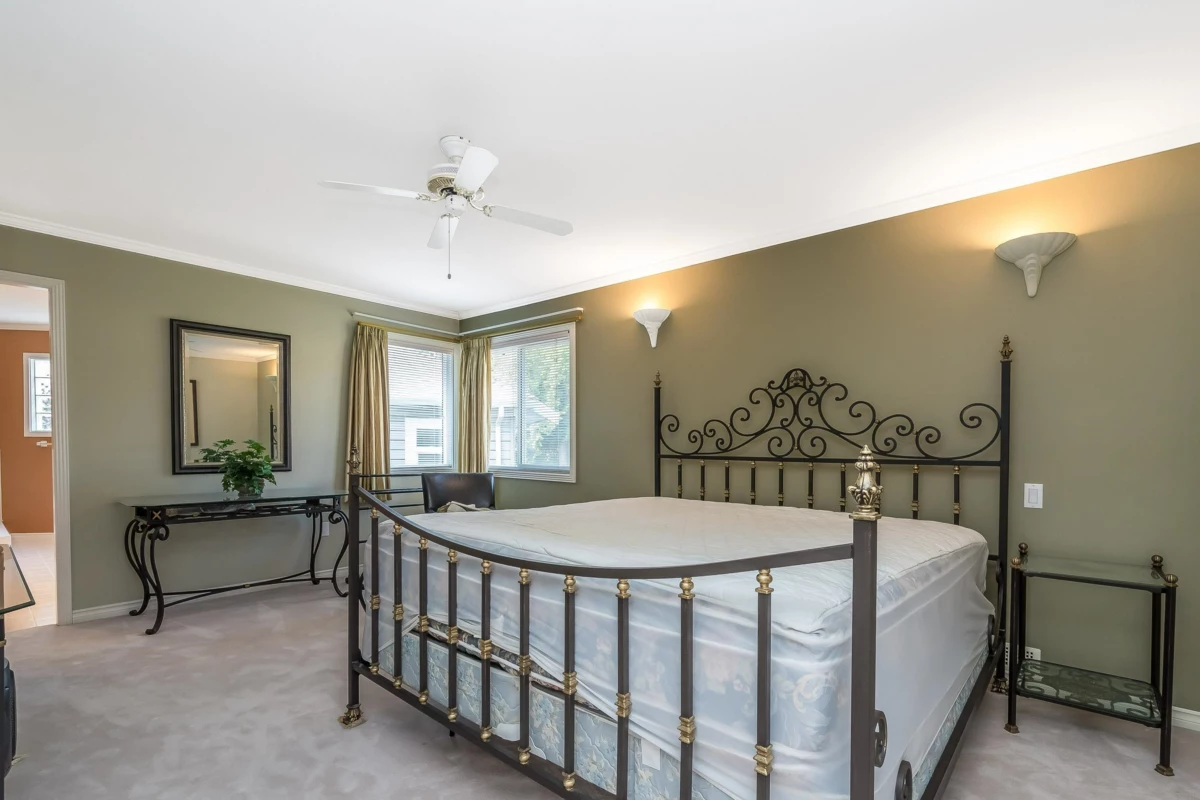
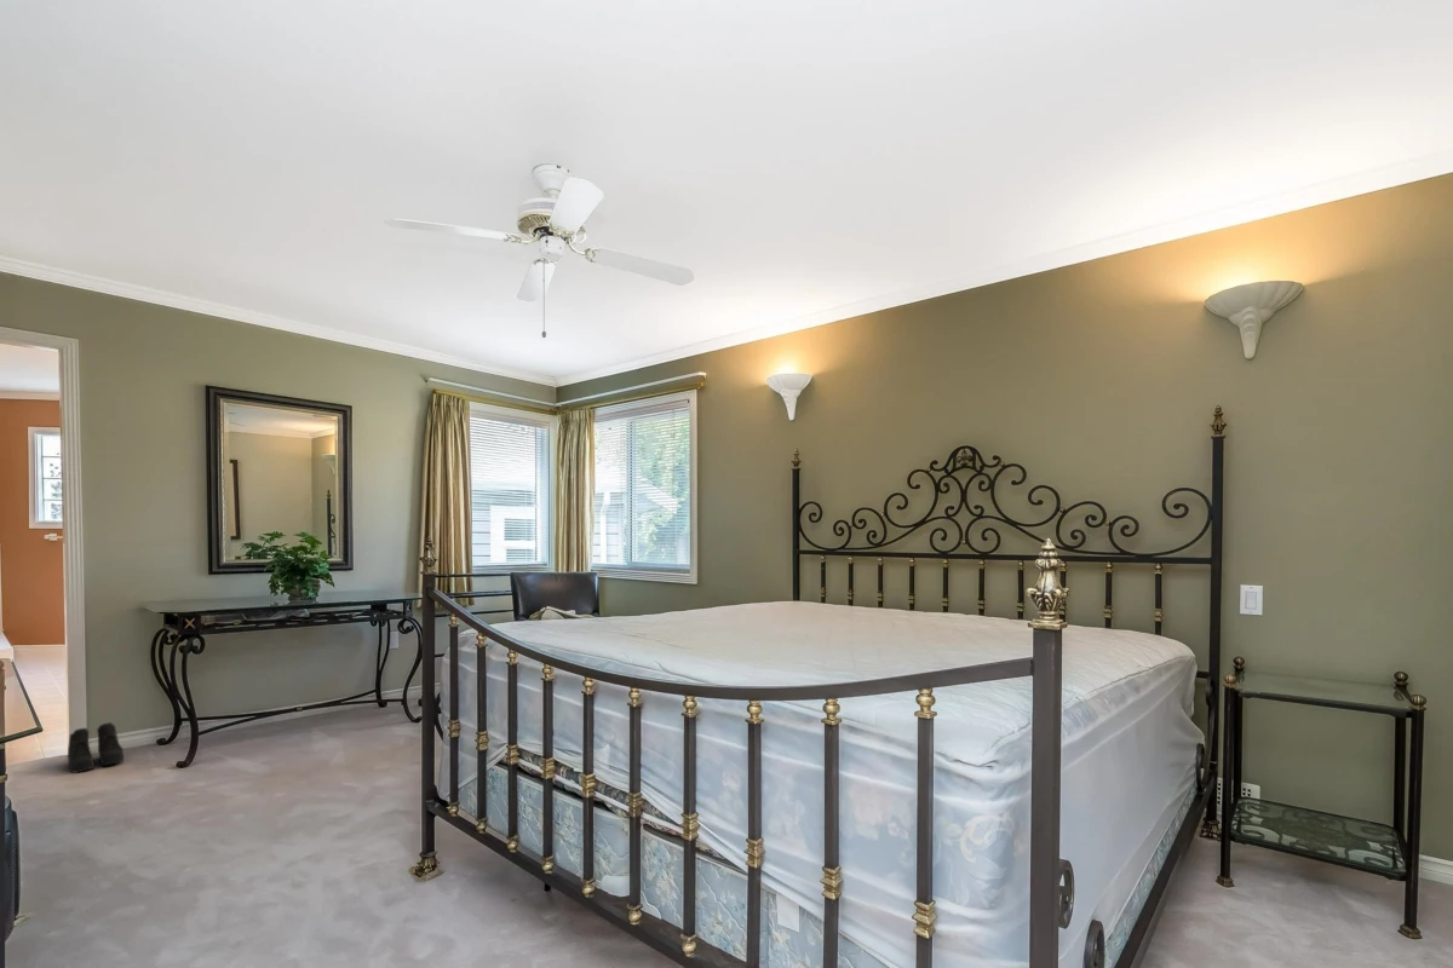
+ boots [67,721,125,774]
